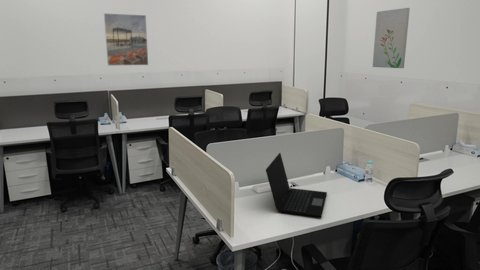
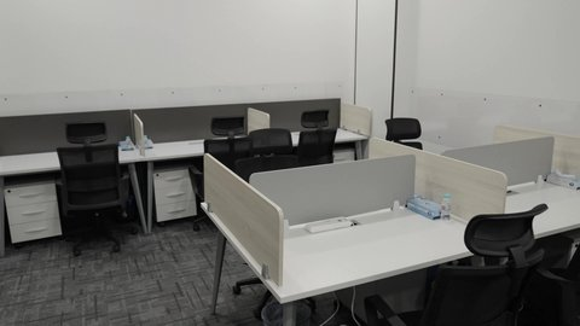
- laptop [265,152,328,218]
- wall art [372,7,411,69]
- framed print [103,12,149,67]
